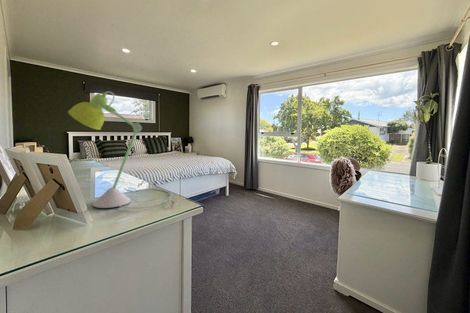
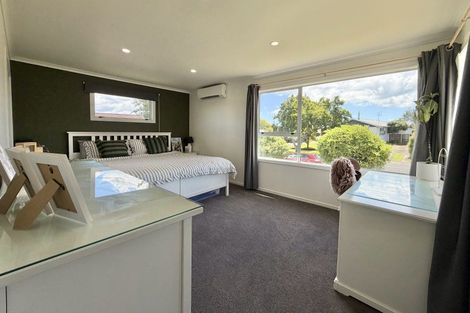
- desk lamp [67,90,179,210]
